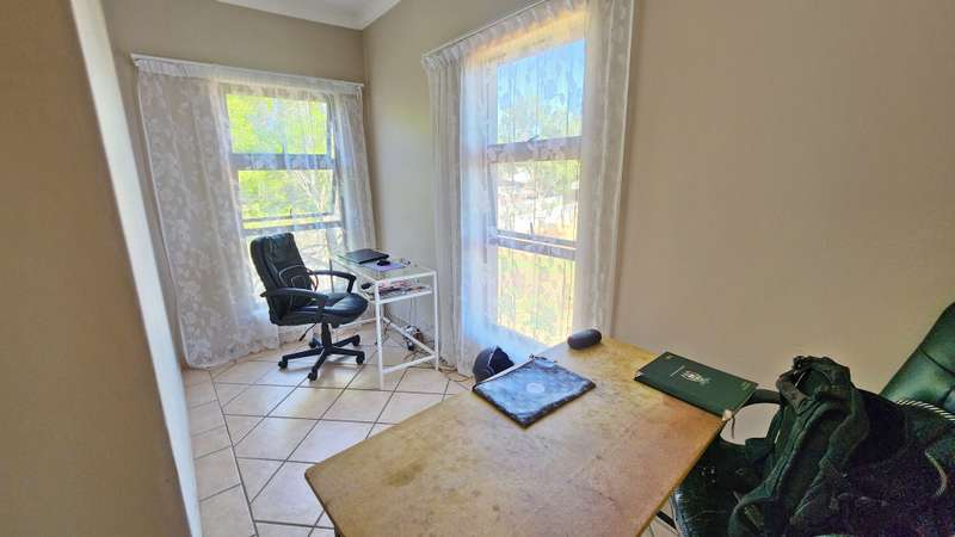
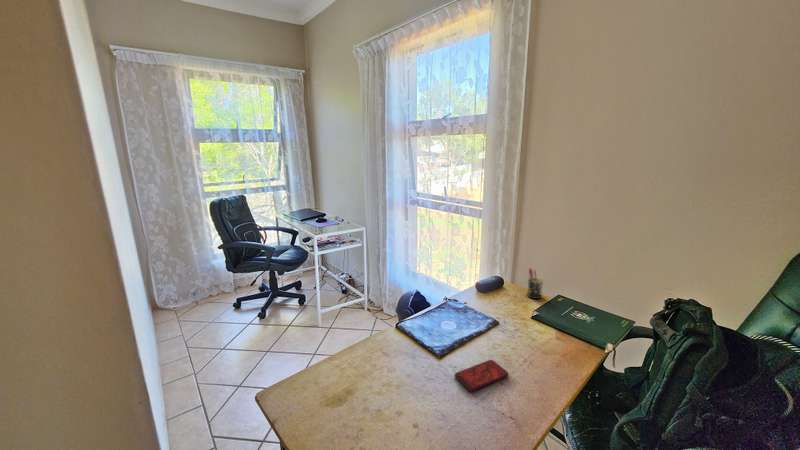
+ pen holder [526,267,546,300]
+ smartphone [454,359,509,392]
